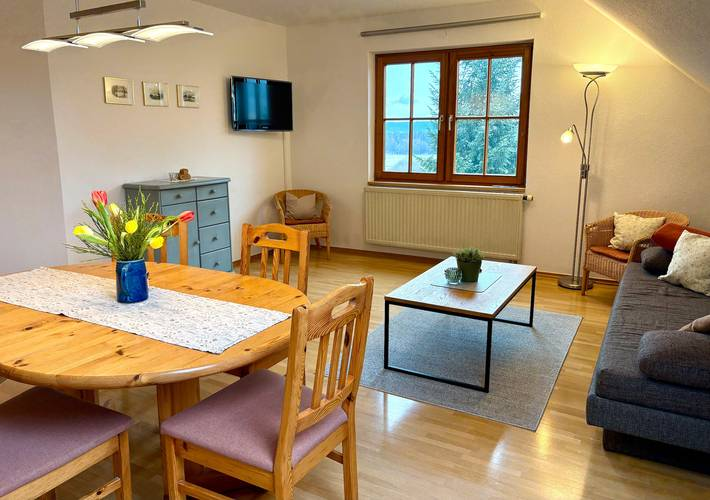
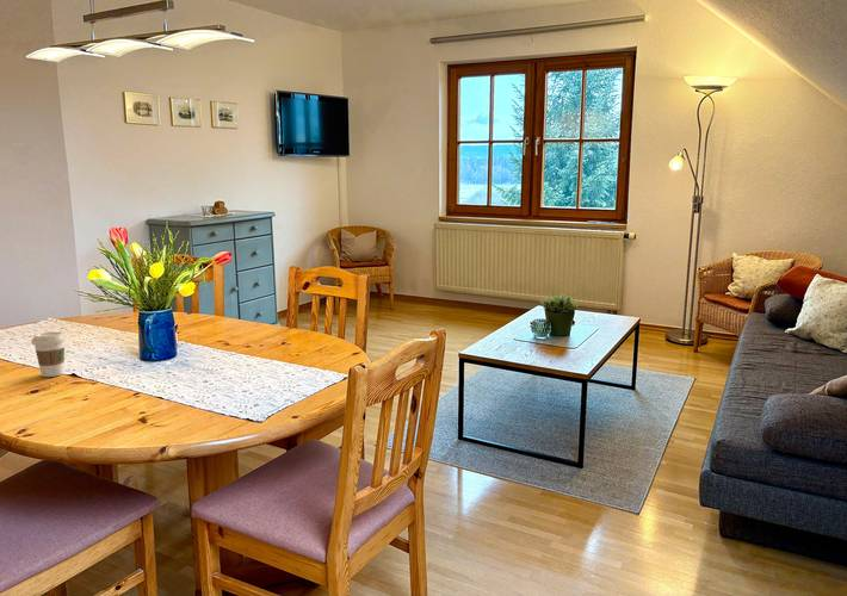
+ coffee cup [30,330,68,378]
